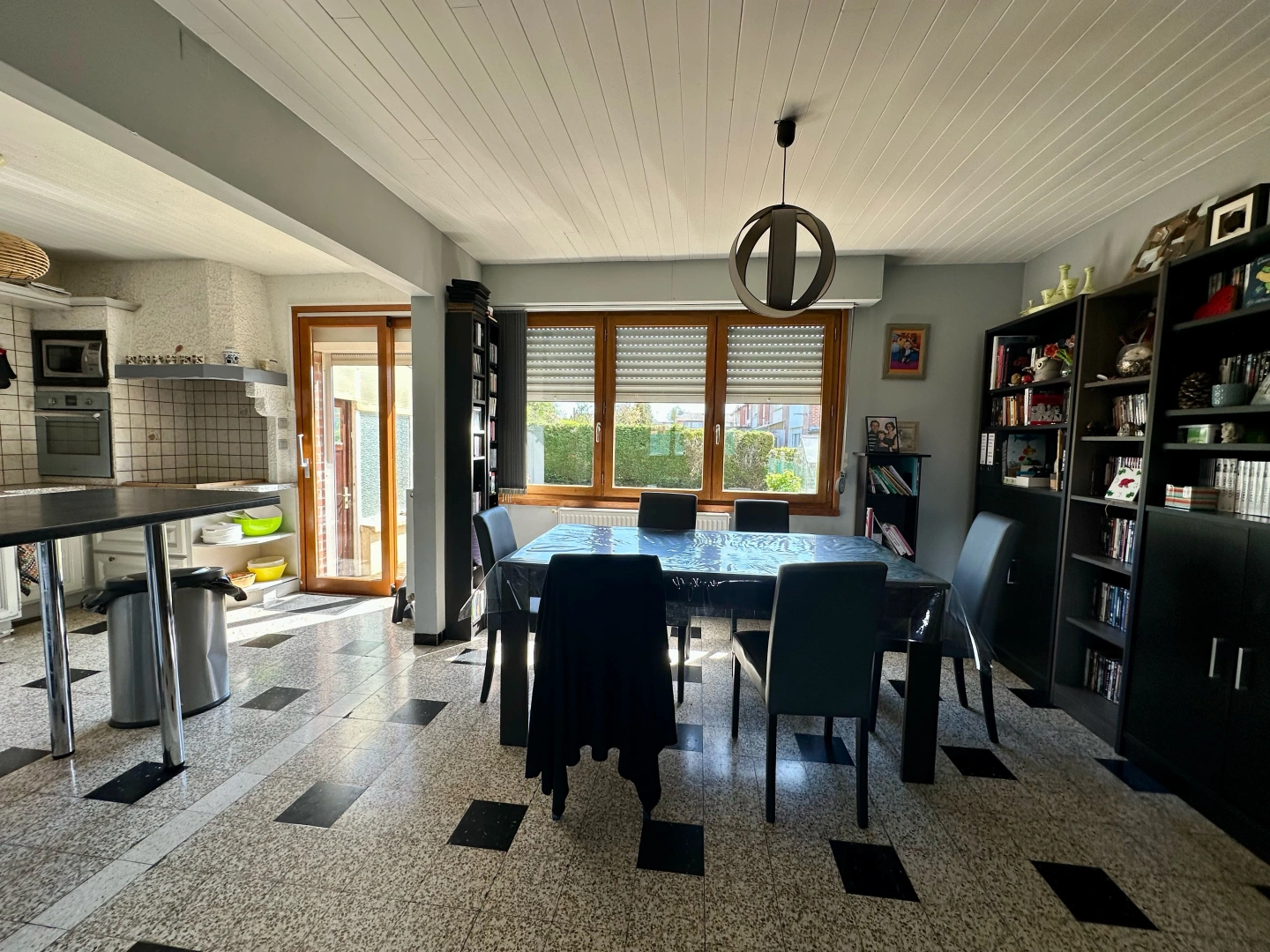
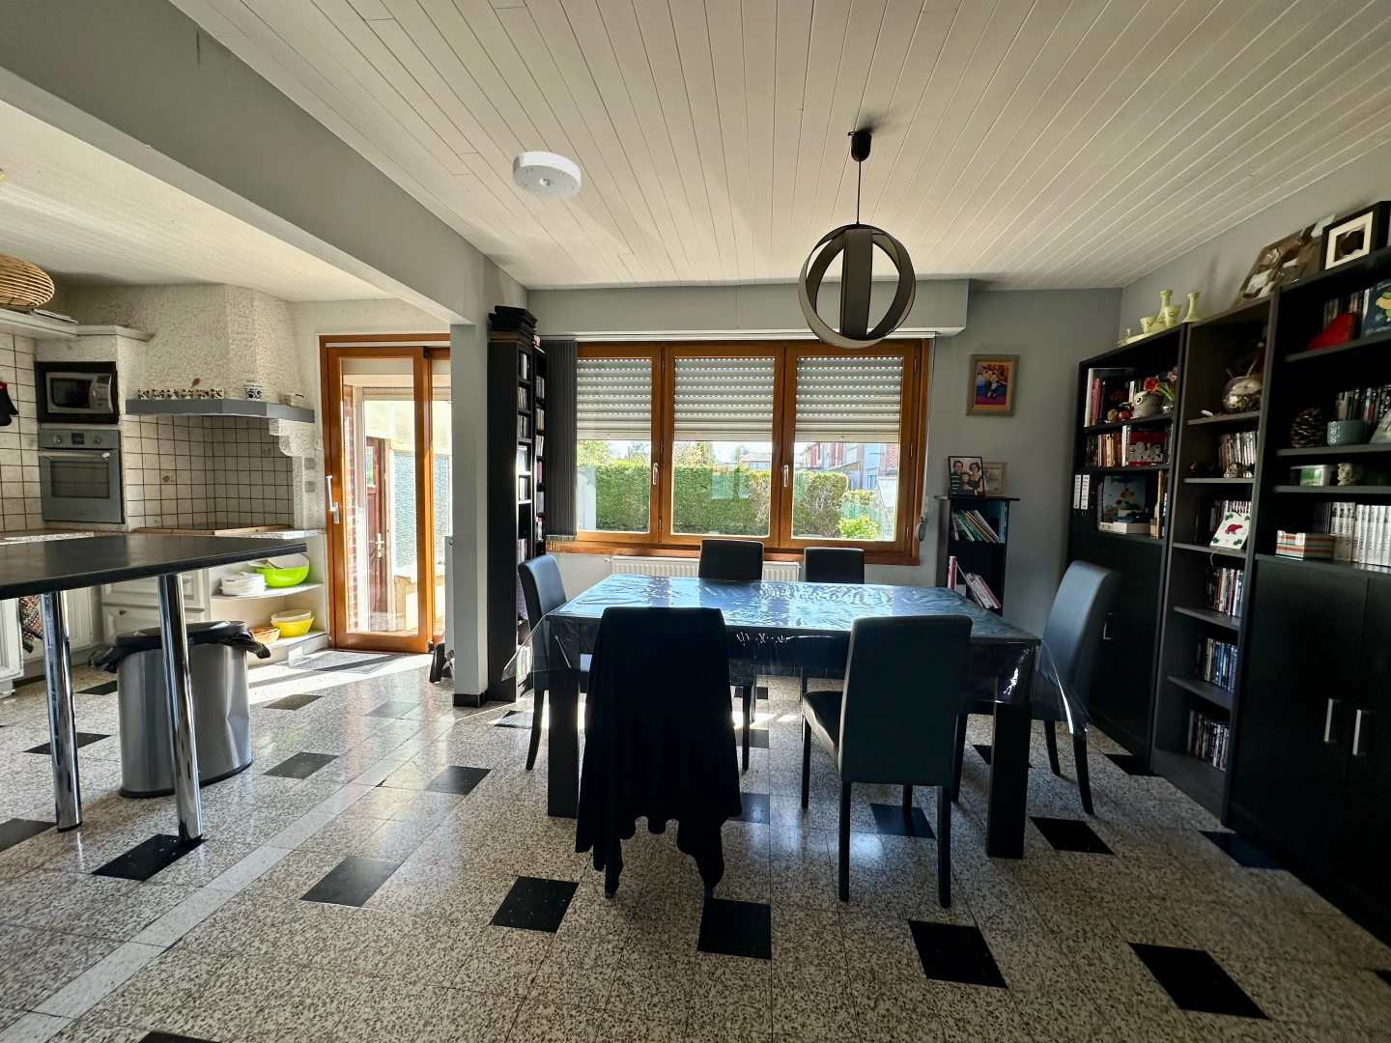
+ smoke detector [511,151,582,199]
